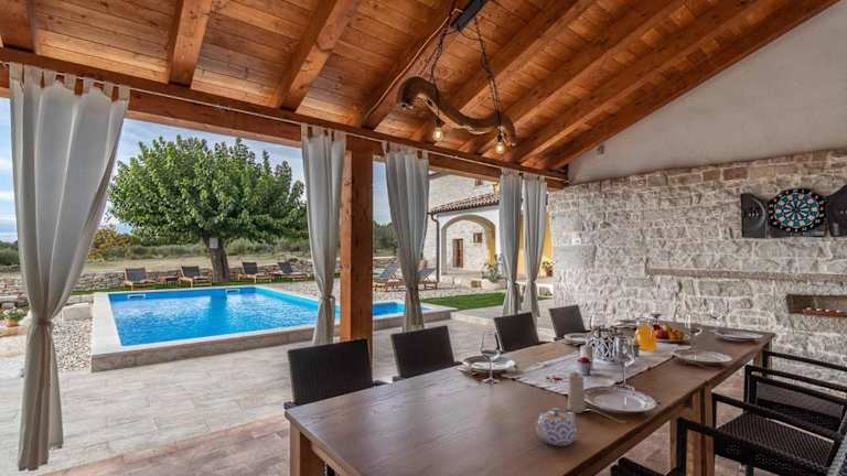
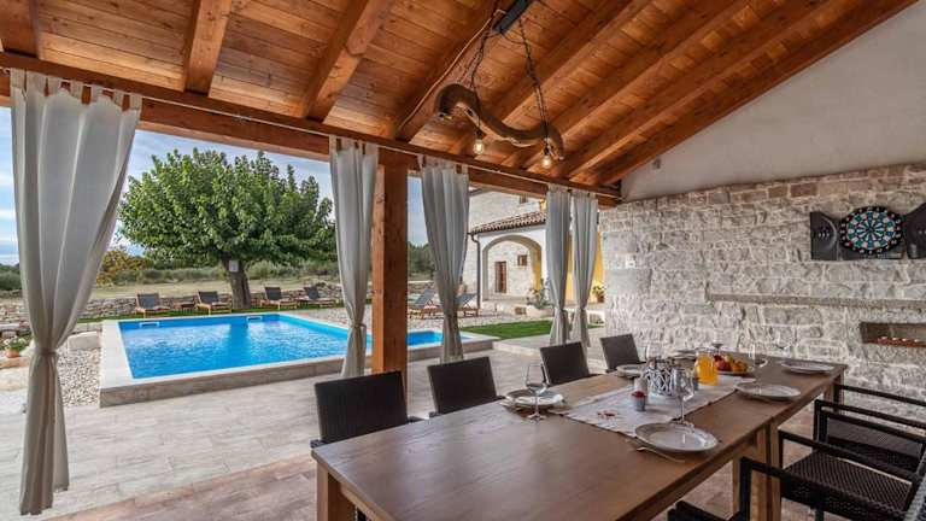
- teapot [533,407,578,447]
- candle [566,370,587,414]
